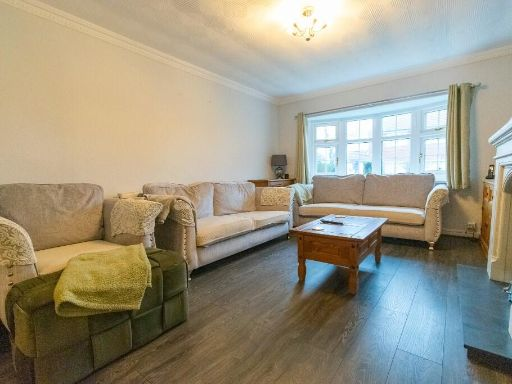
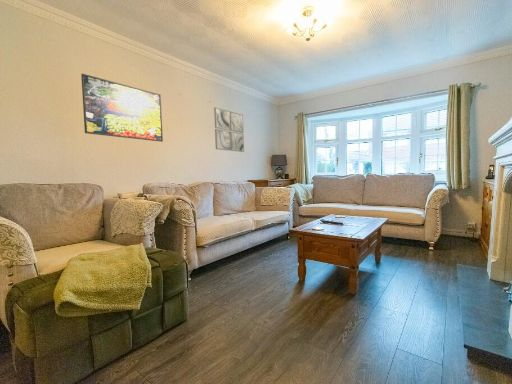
+ wall art [213,106,245,153]
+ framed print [80,73,164,143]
